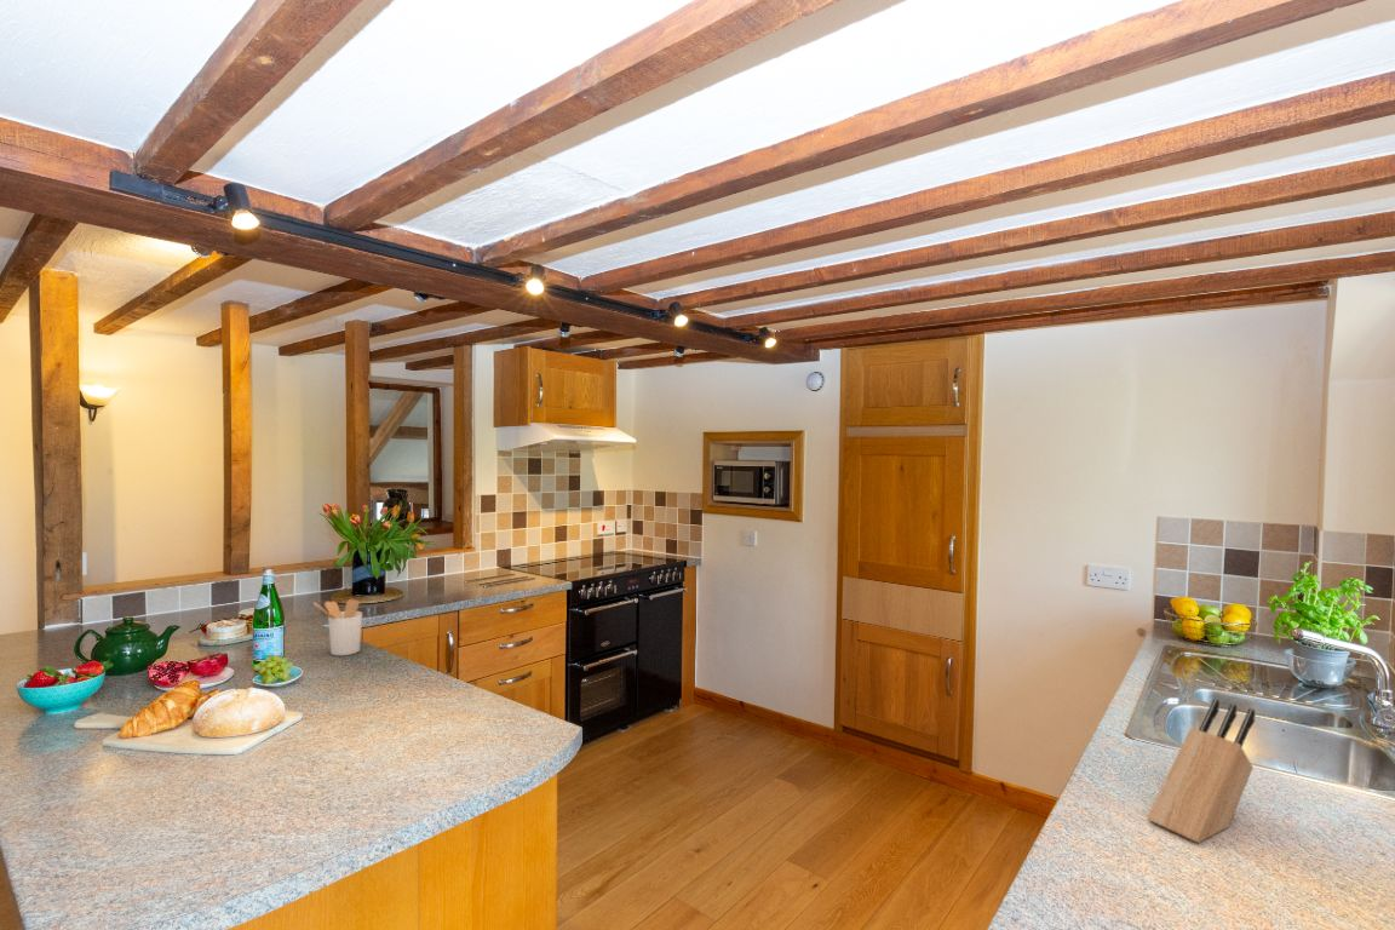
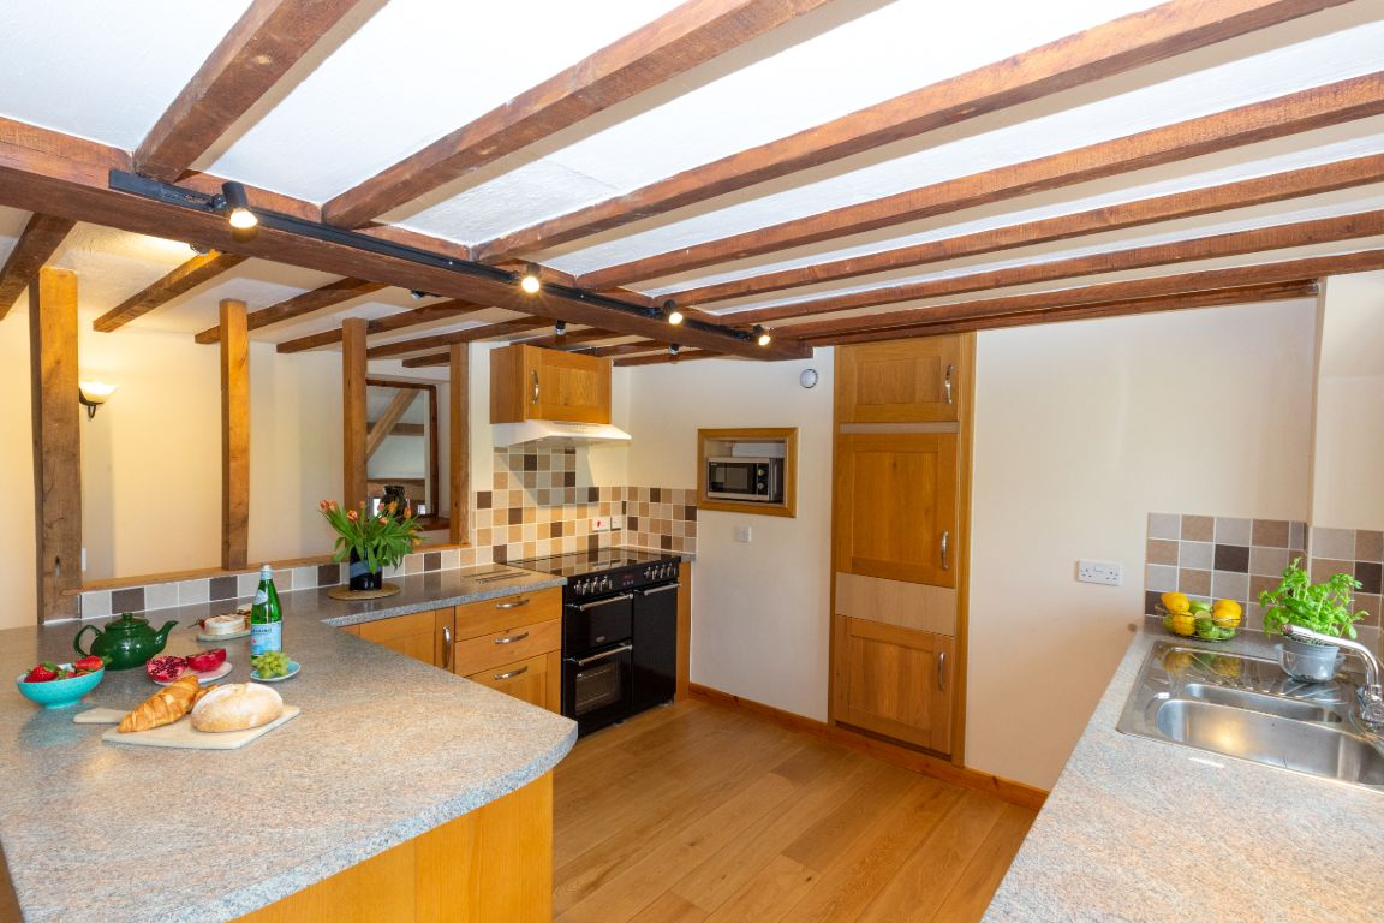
- knife block [1146,698,1257,844]
- utensil holder [312,598,363,656]
